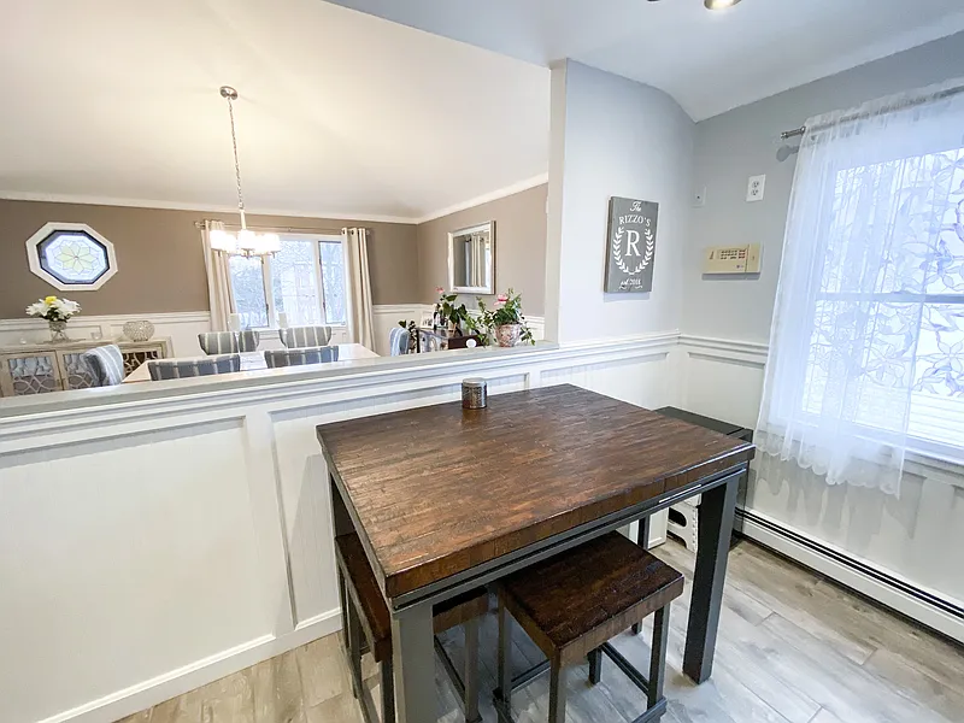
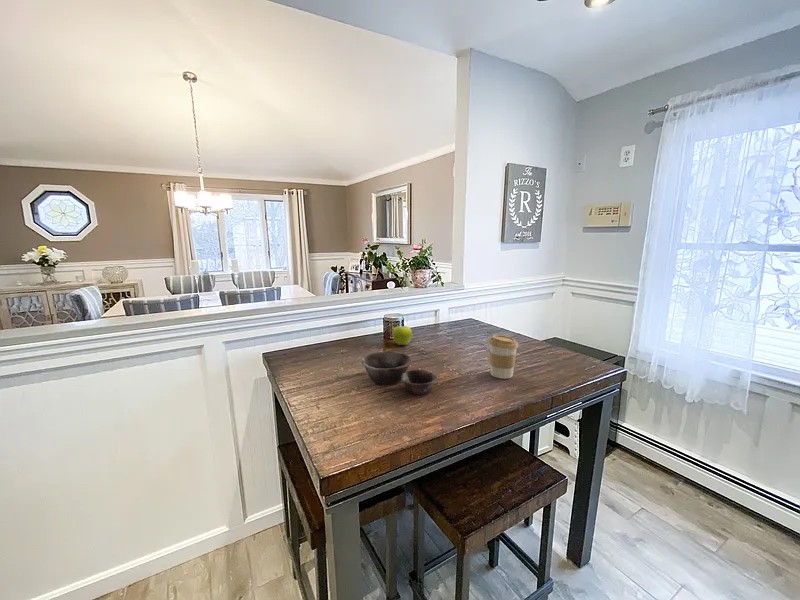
+ coffee cup [488,334,519,380]
+ bowl [360,350,438,395]
+ fruit [392,324,413,346]
